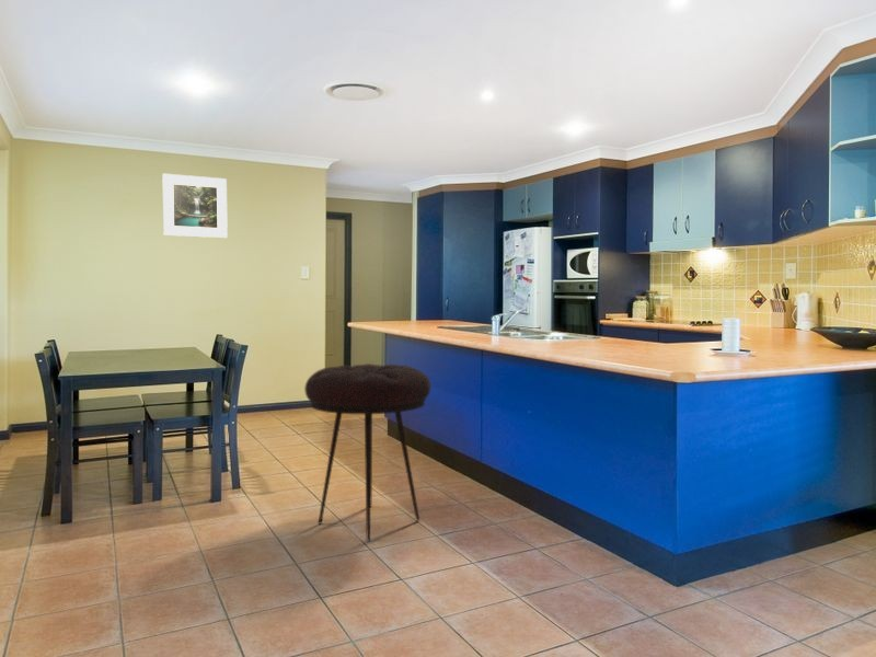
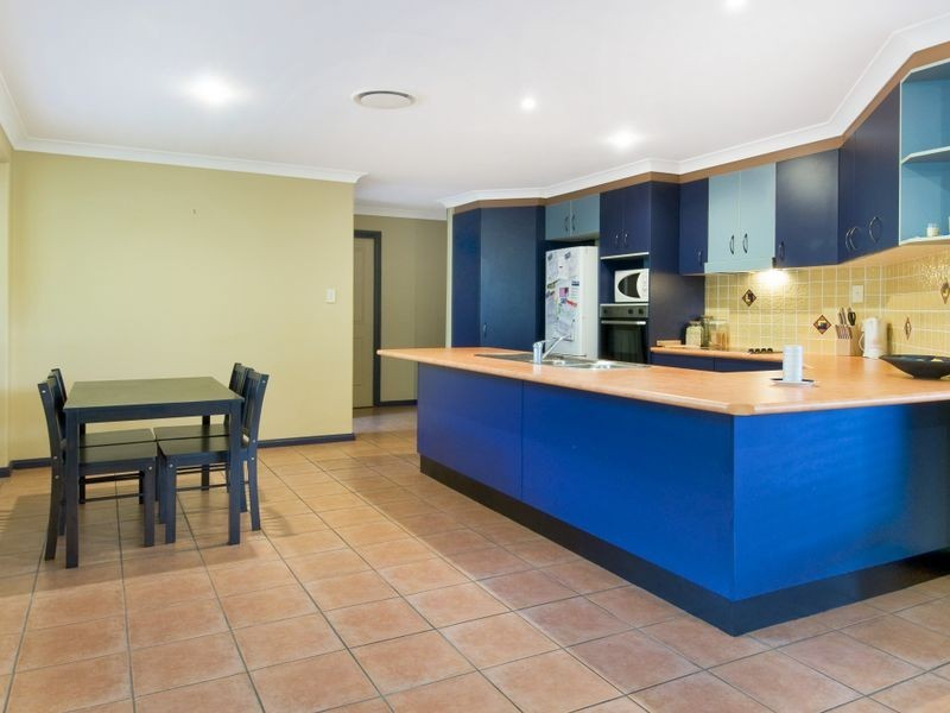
- stool [303,362,433,542]
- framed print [161,172,229,239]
